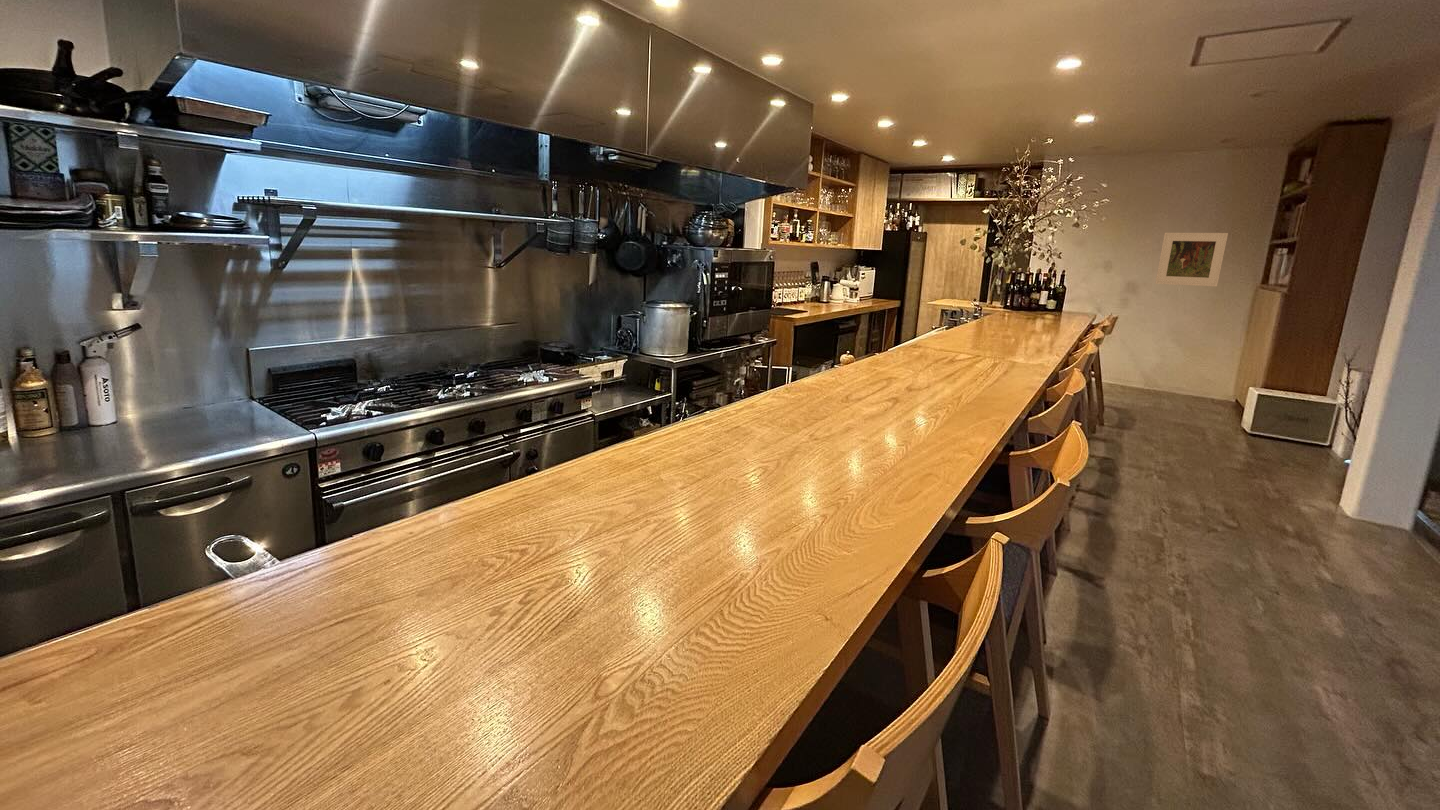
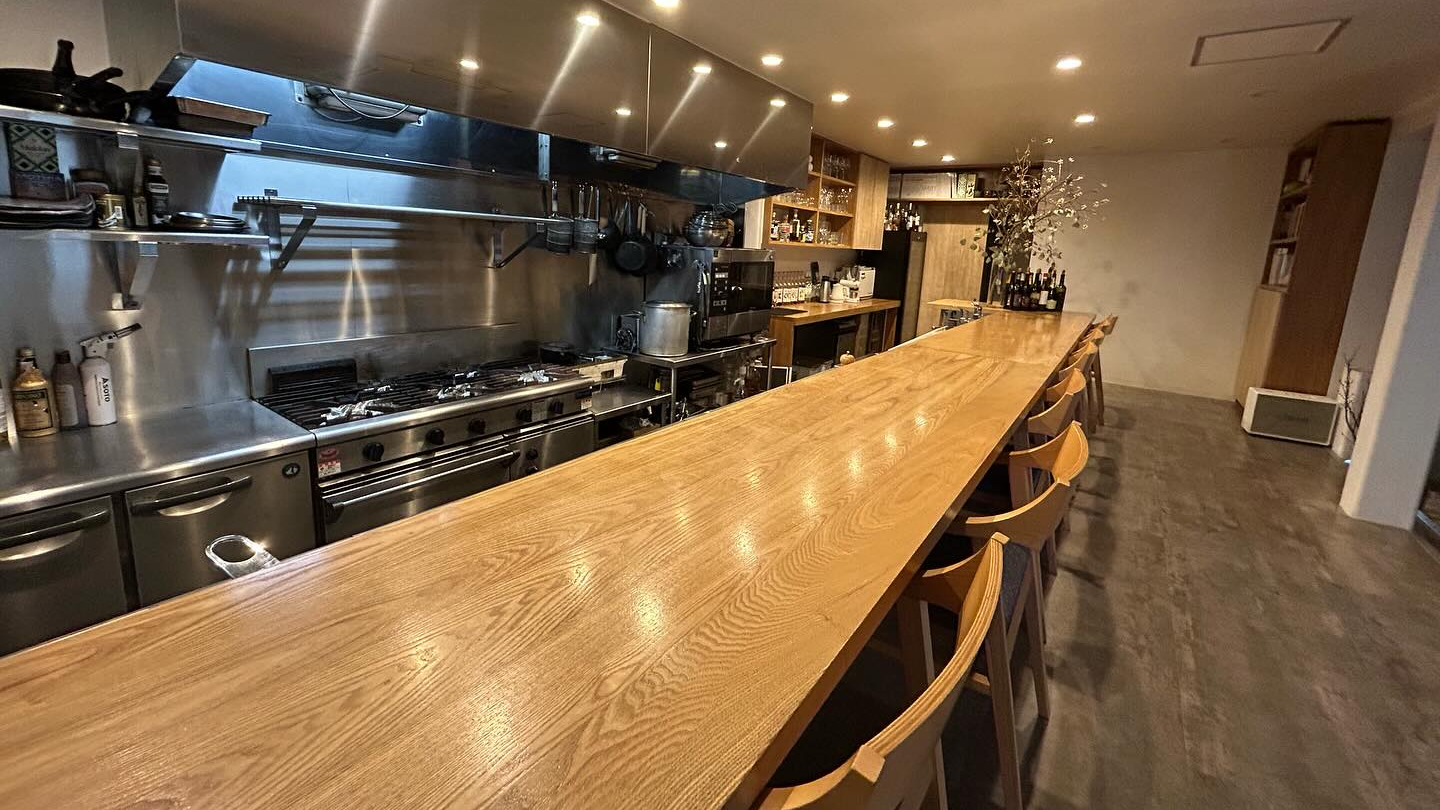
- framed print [1154,232,1229,287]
